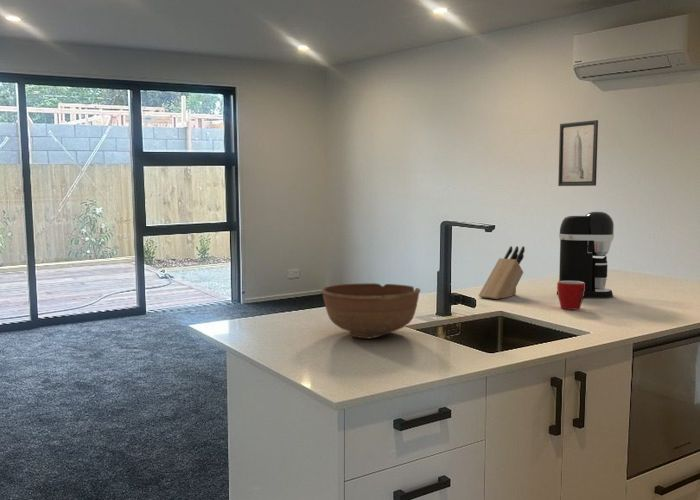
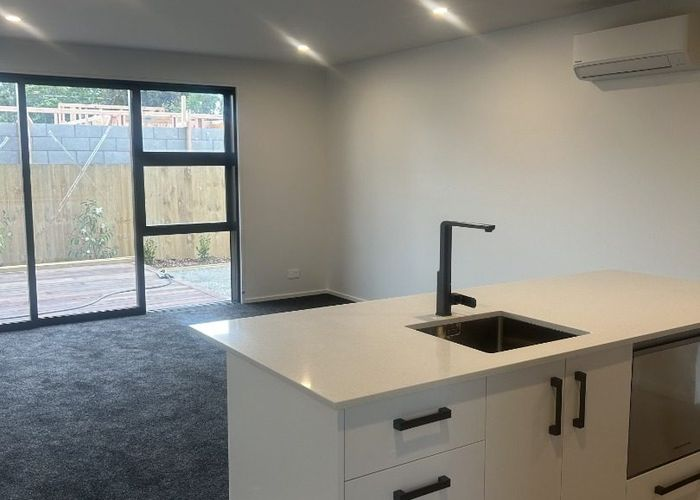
- wall art [557,119,599,187]
- knife block [478,245,526,300]
- coffee maker [556,211,615,299]
- mug [556,280,585,311]
- bowl [320,282,421,339]
